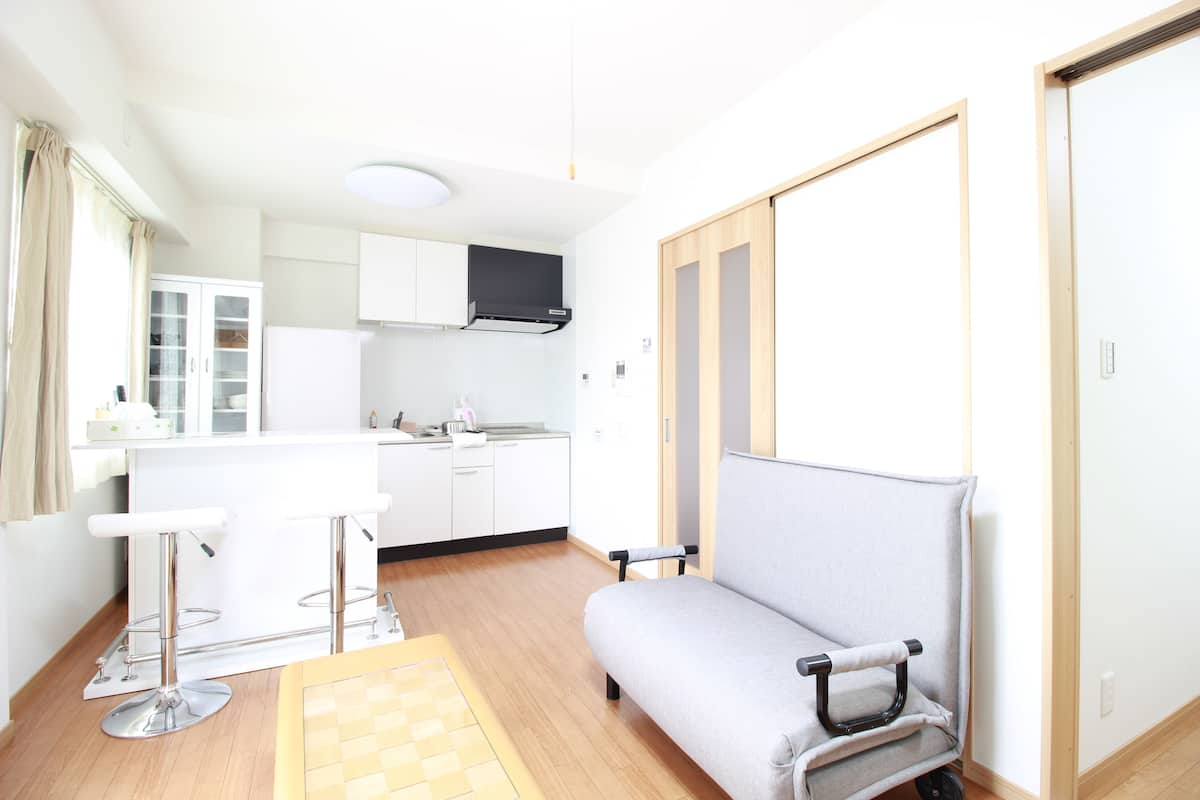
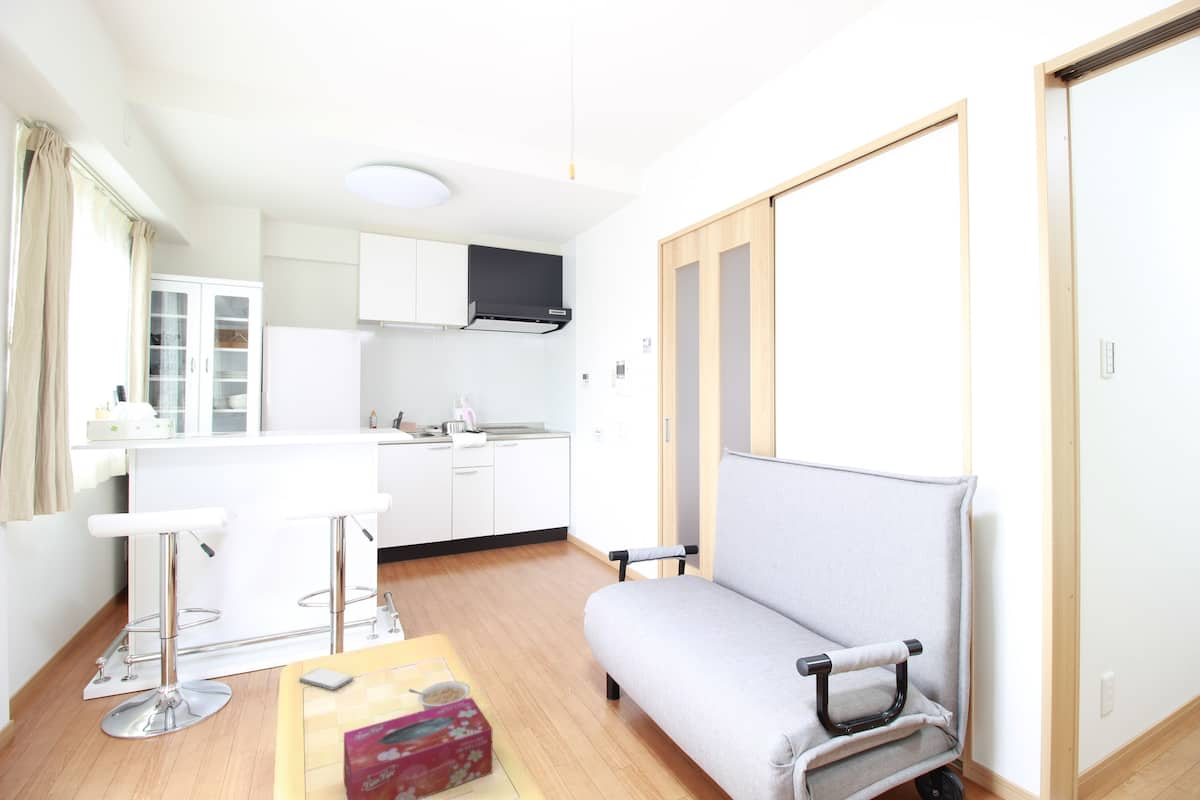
+ smartphone [298,666,354,691]
+ legume [408,680,471,710]
+ tissue box [343,696,493,800]
